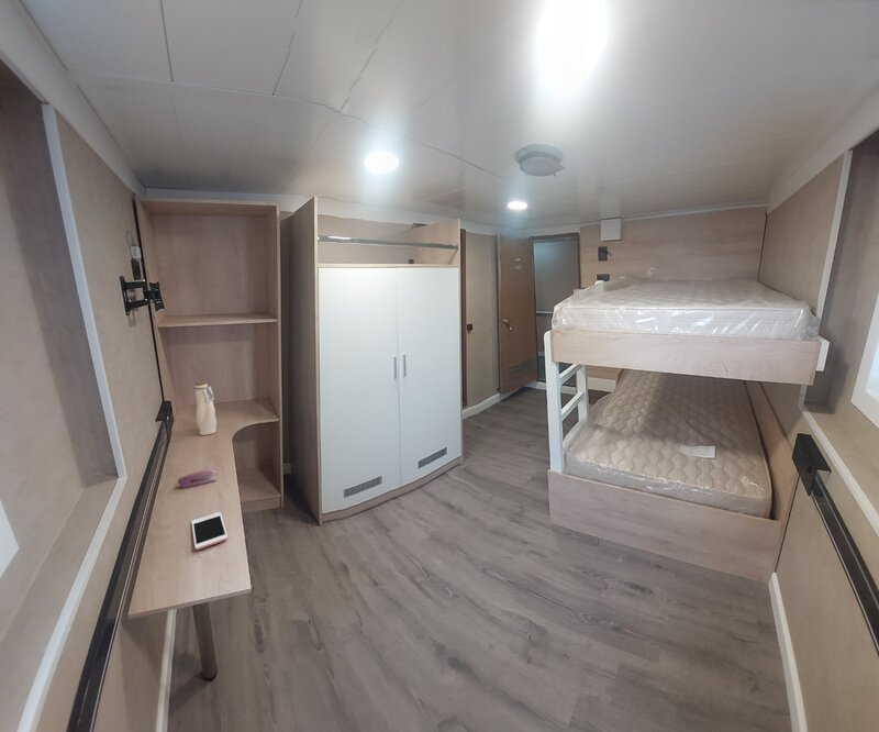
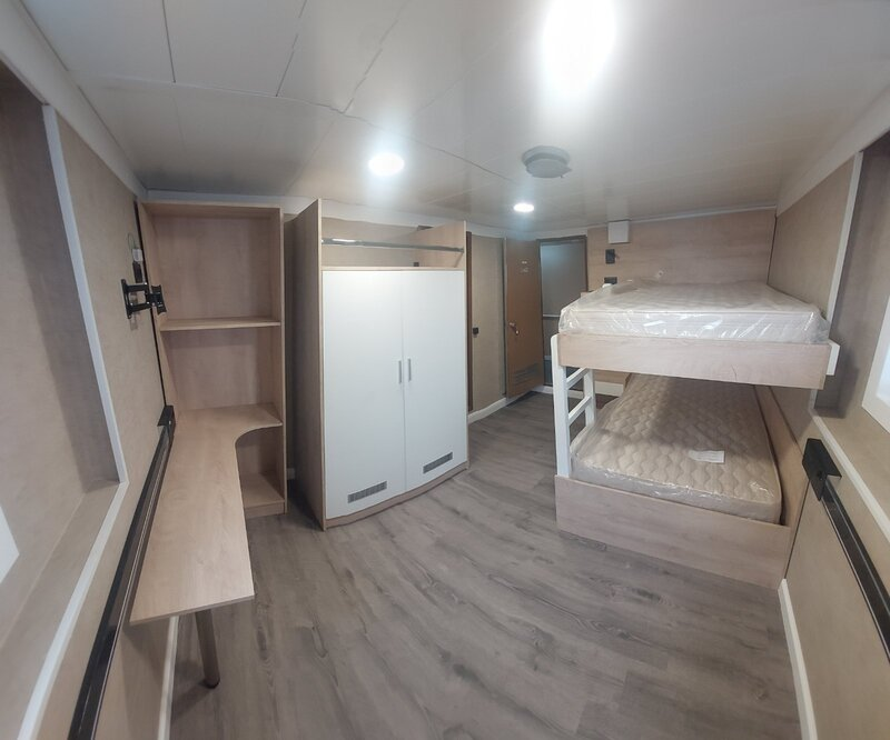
- stapler [177,468,218,489]
- cell phone [190,511,229,551]
- water bottle [192,380,218,436]
